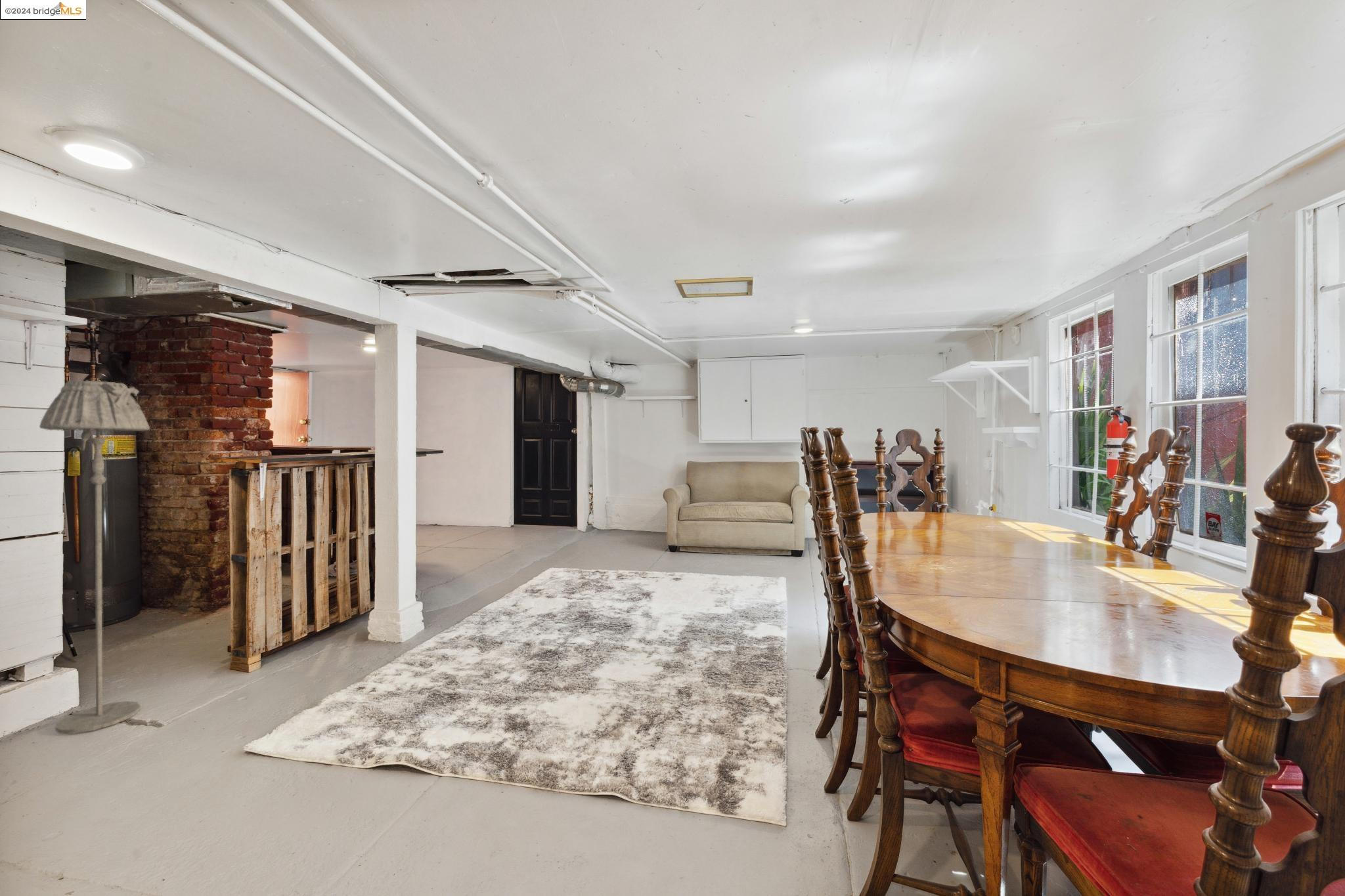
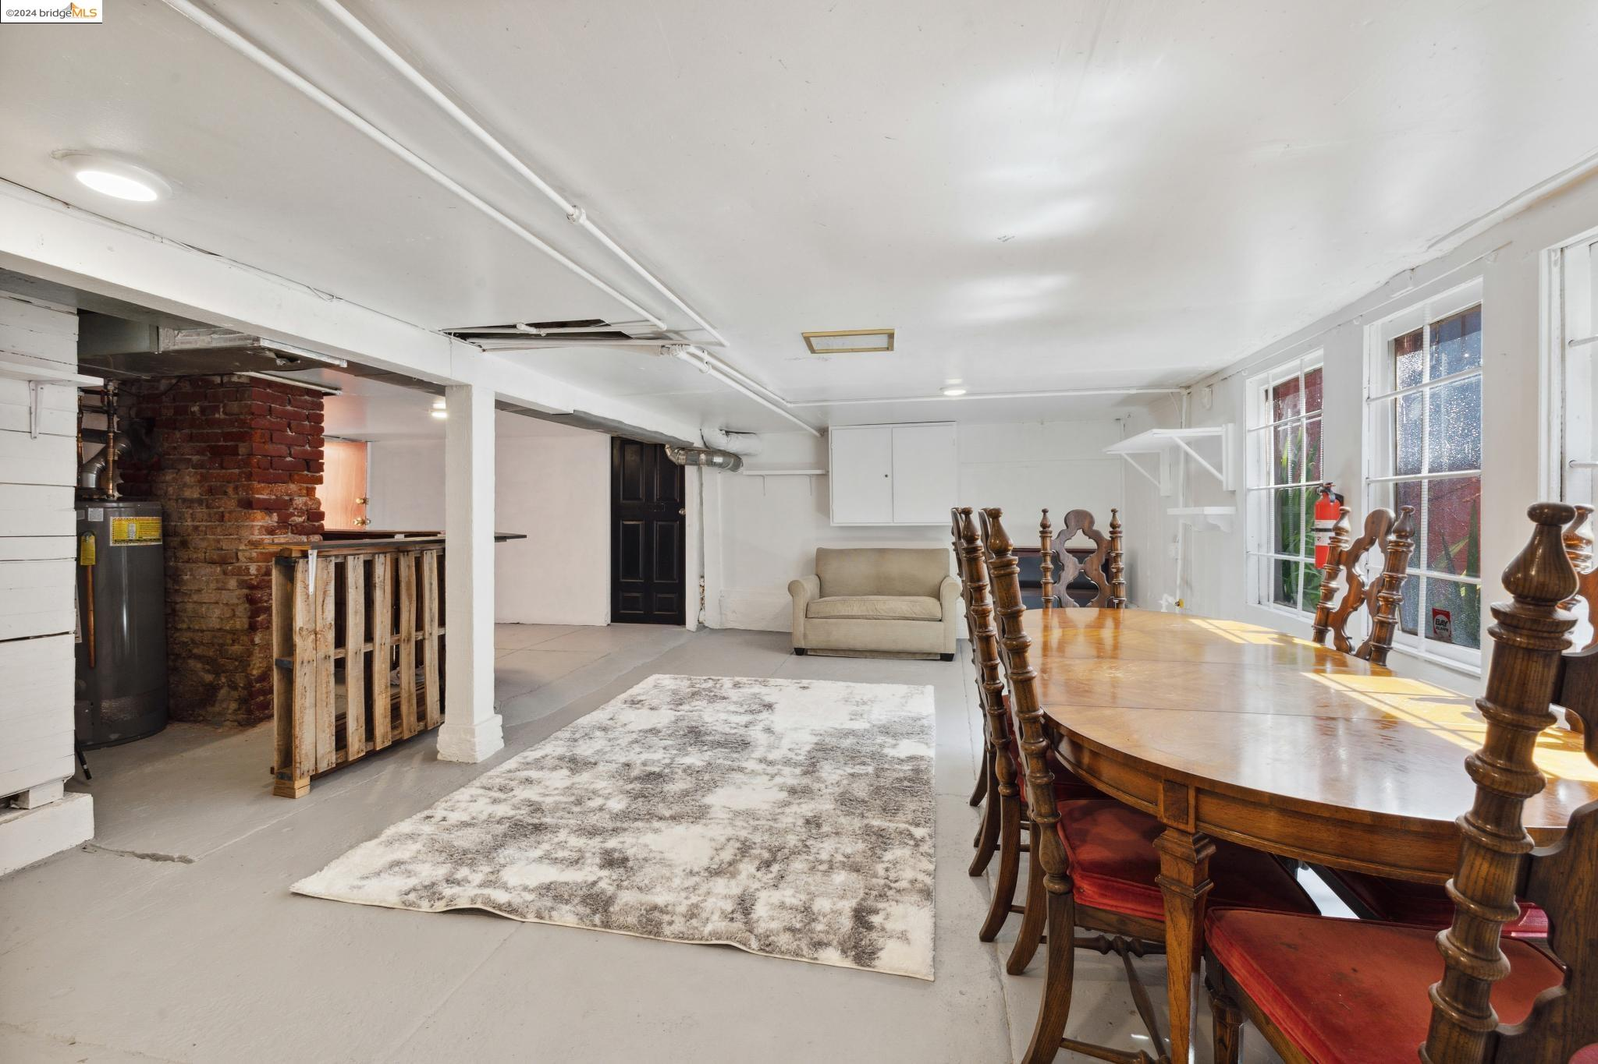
- floor lamp [39,379,150,735]
